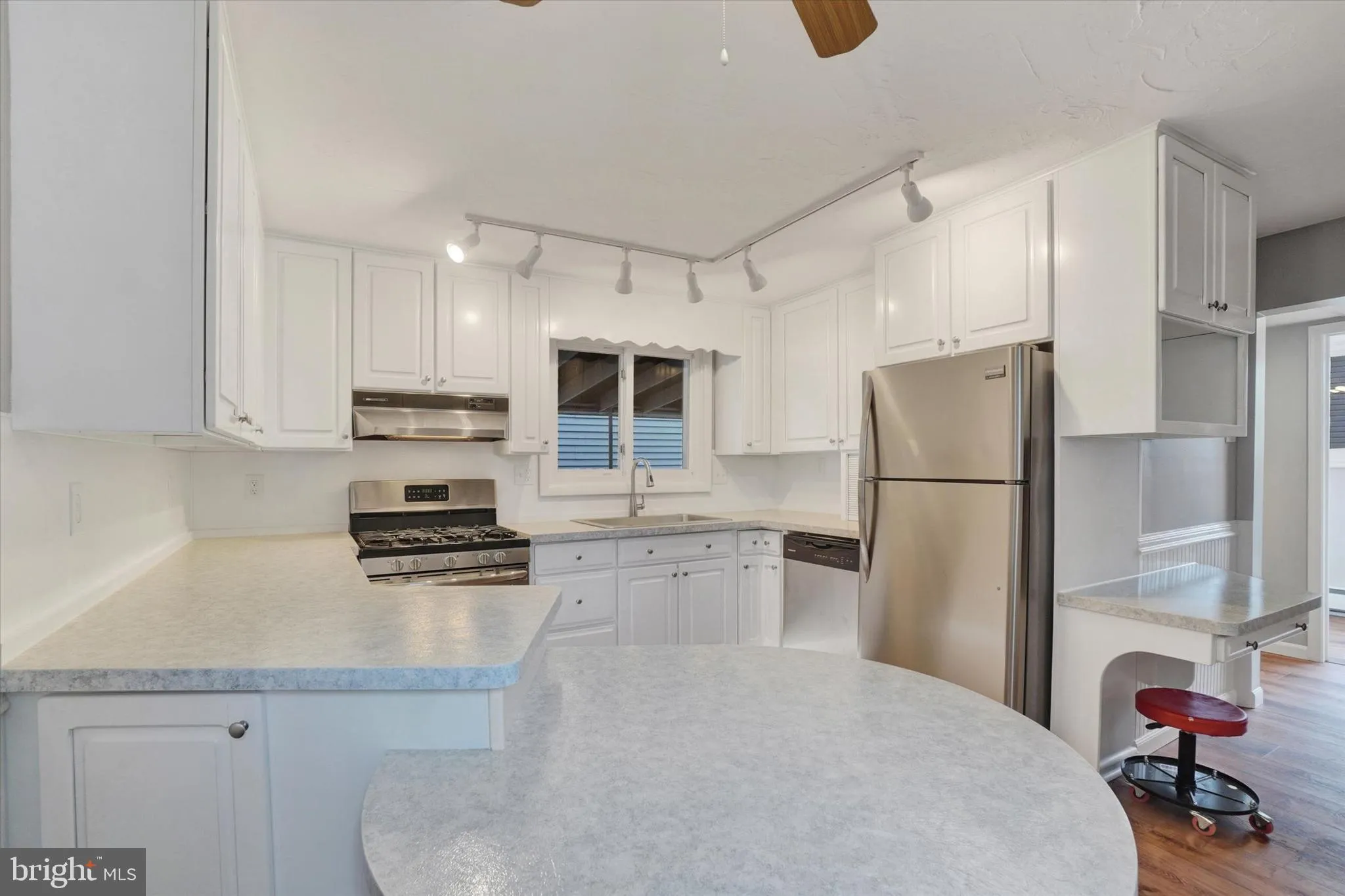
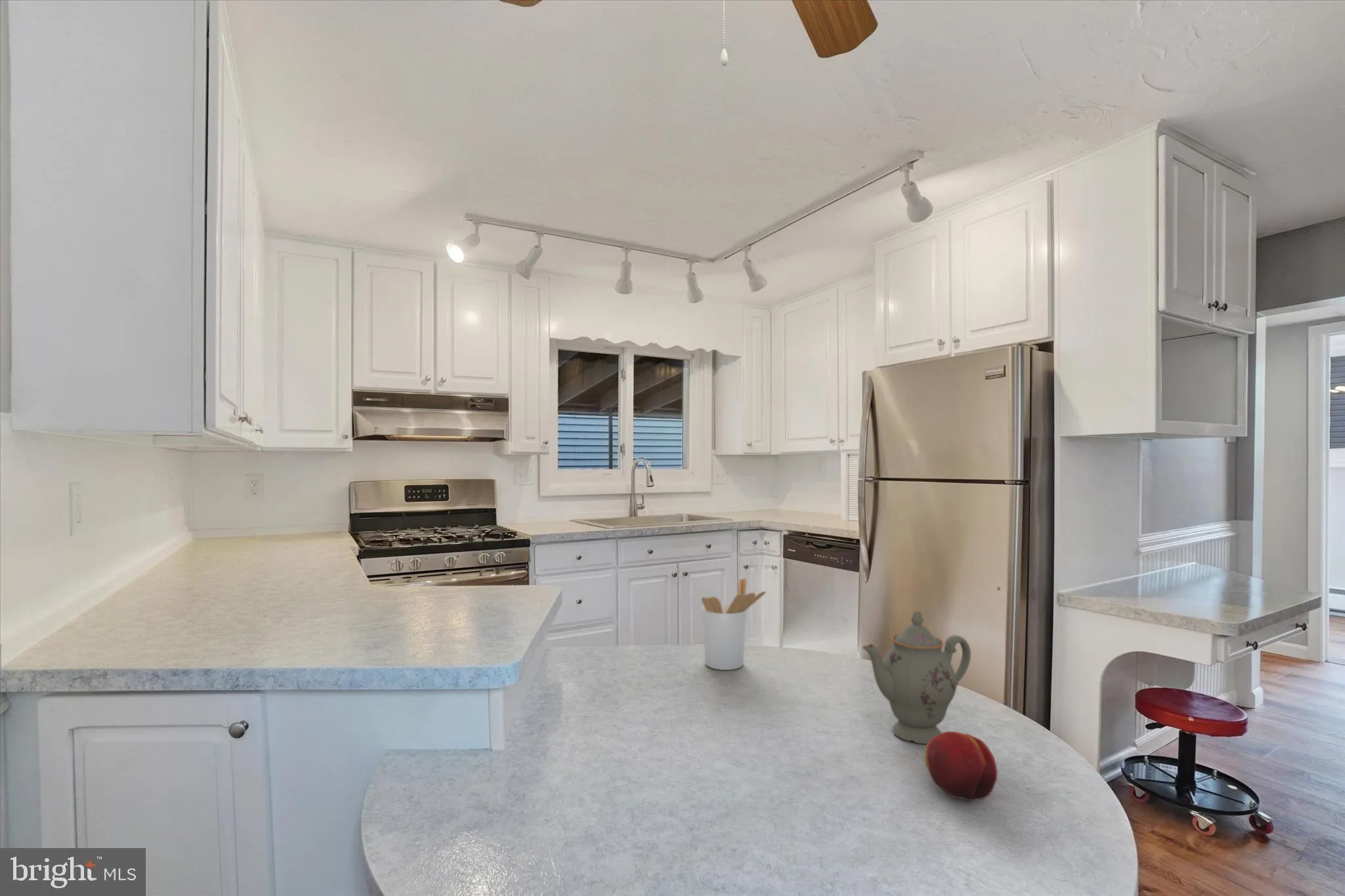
+ chinaware [862,610,971,744]
+ fruit [924,731,998,801]
+ utensil holder [701,578,766,671]
